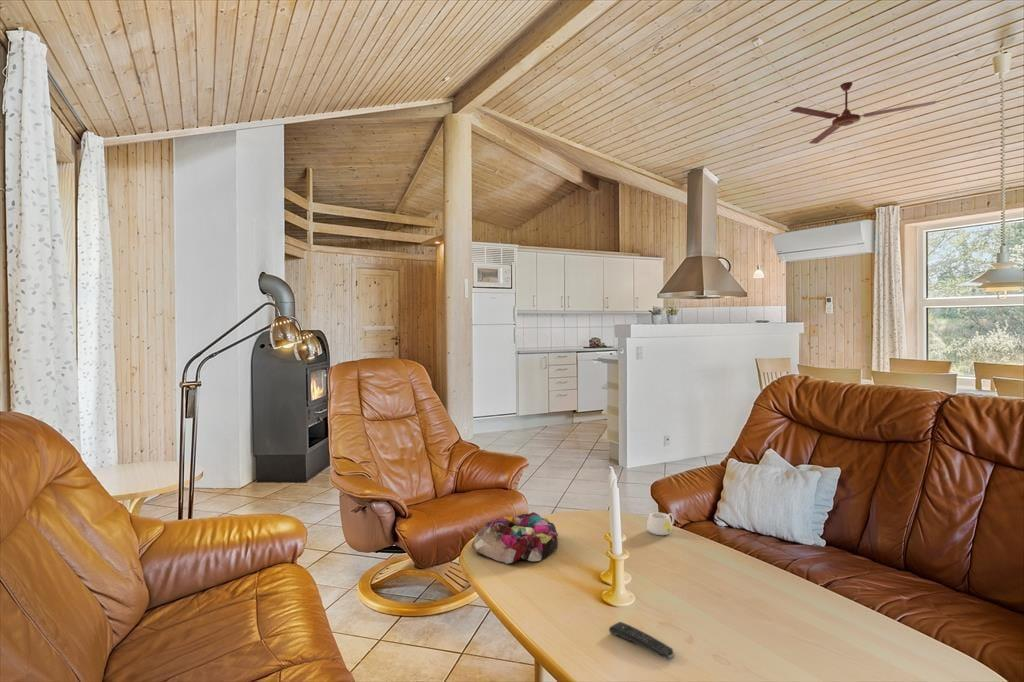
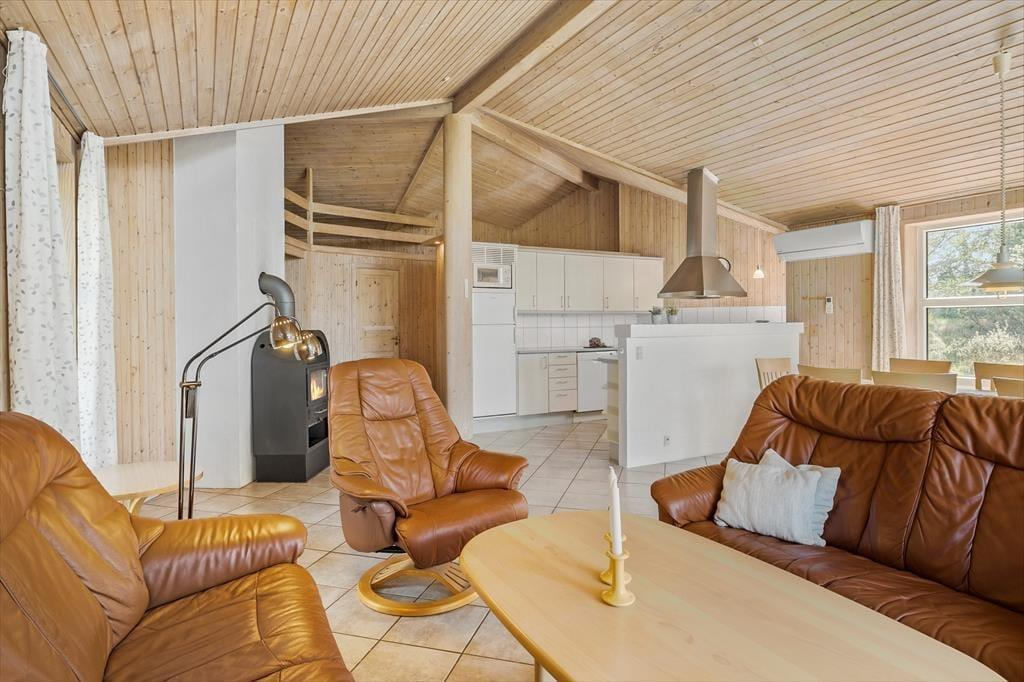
- remote control [608,621,676,660]
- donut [471,511,559,565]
- ceiling fan [789,81,938,145]
- mug [646,512,675,536]
